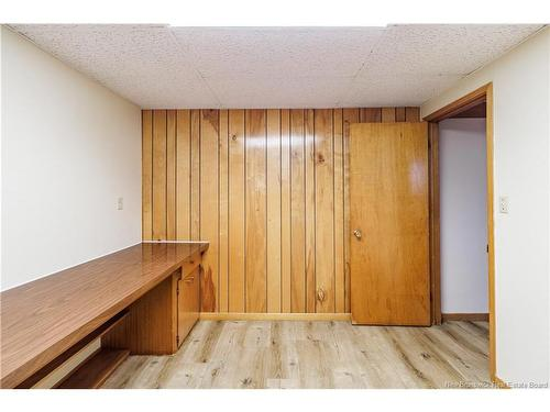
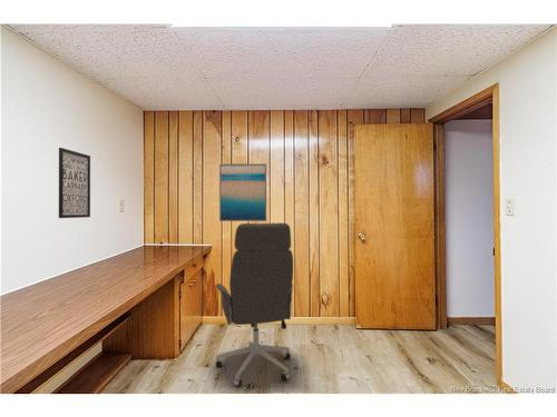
+ wall art [218,162,267,222]
+ office chair [214,221,294,388]
+ wall art [58,147,91,219]
